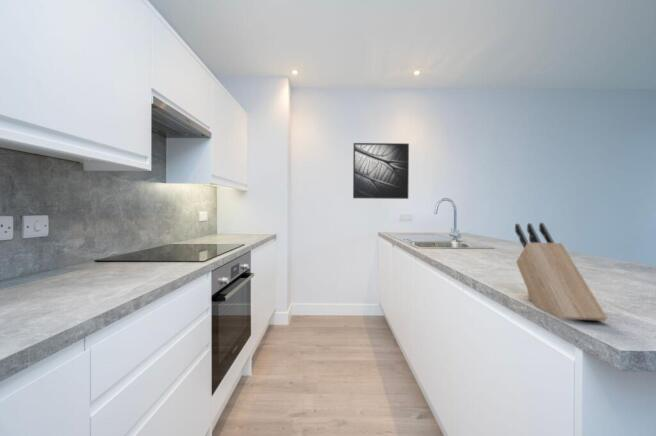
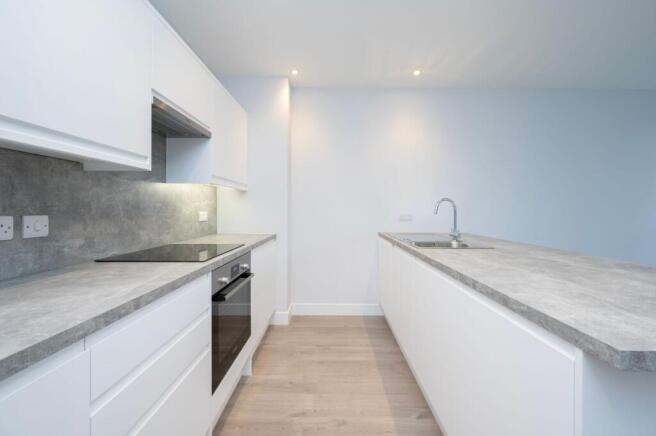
- knife block [514,222,608,322]
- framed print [352,142,410,200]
